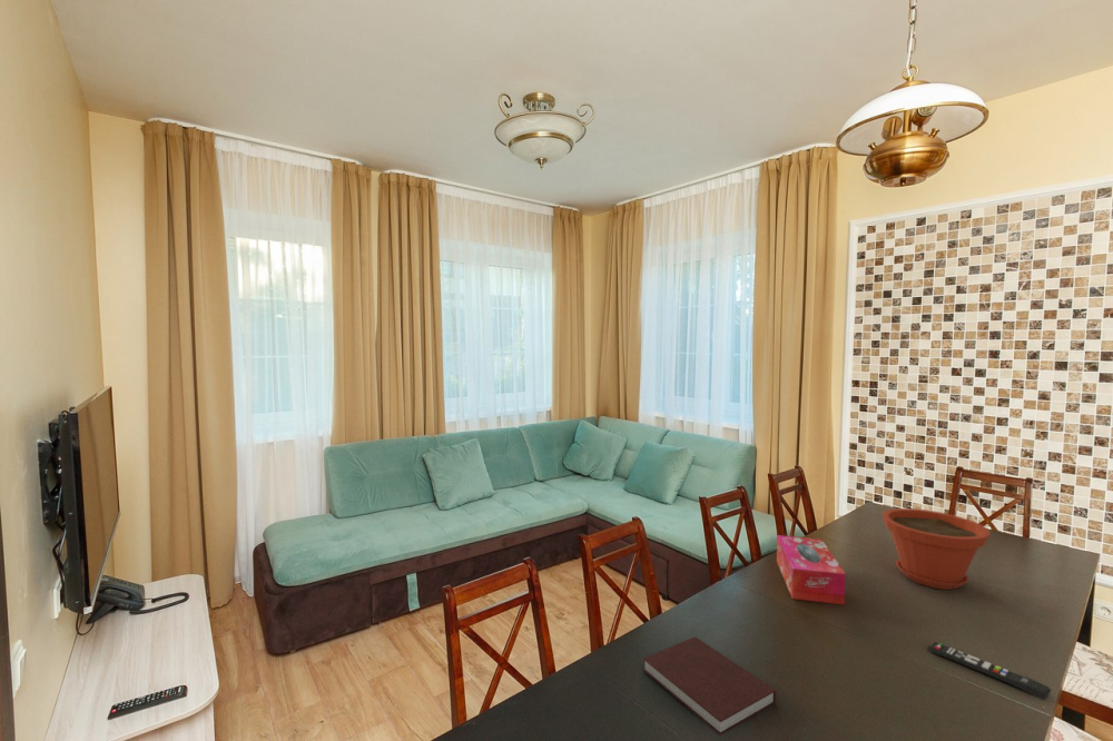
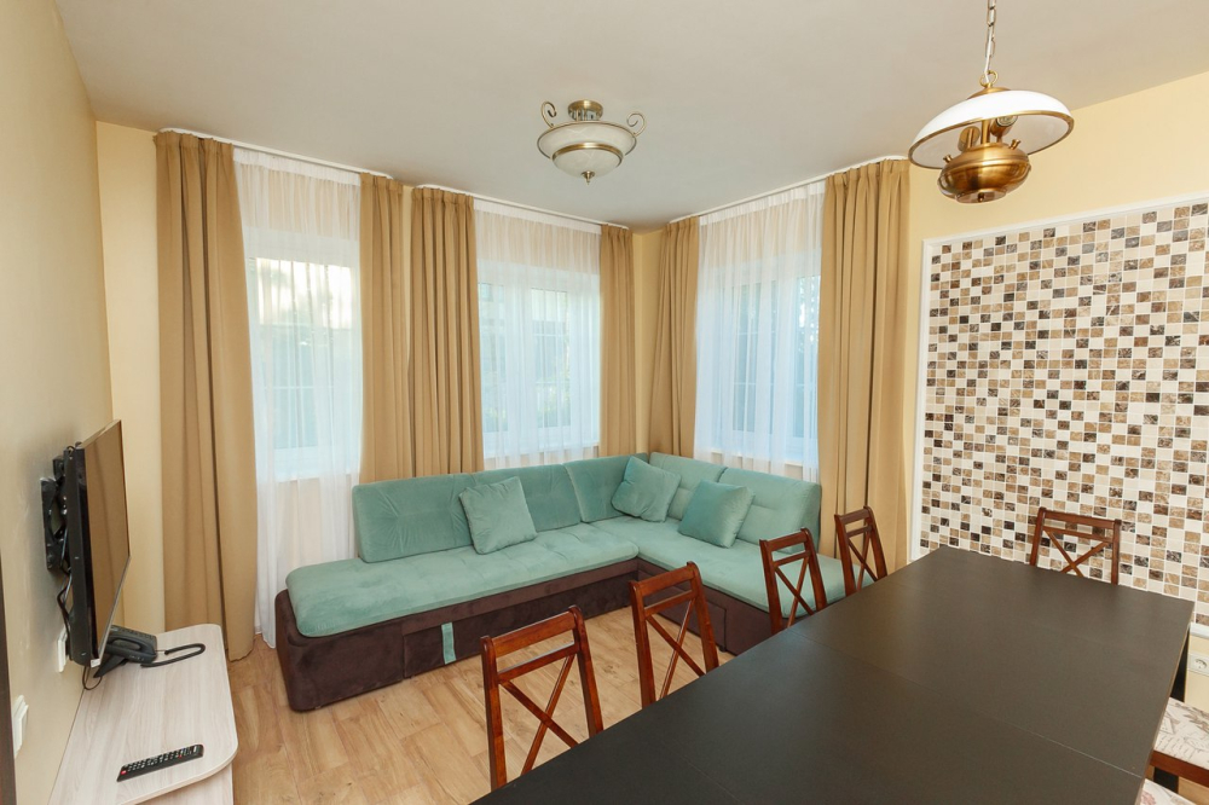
- tissue box [776,534,847,606]
- plant pot [881,507,992,591]
- notebook [642,635,778,737]
- remote control [927,641,1052,701]
